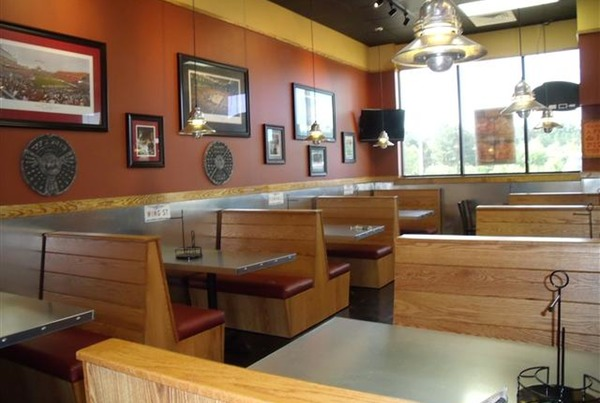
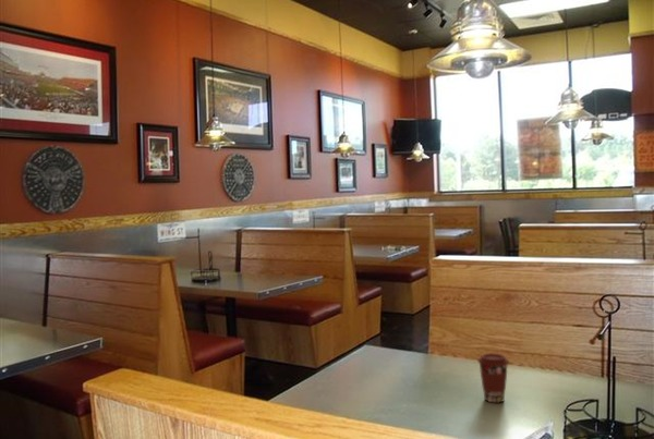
+ coffee cup [476,352,510,404]
